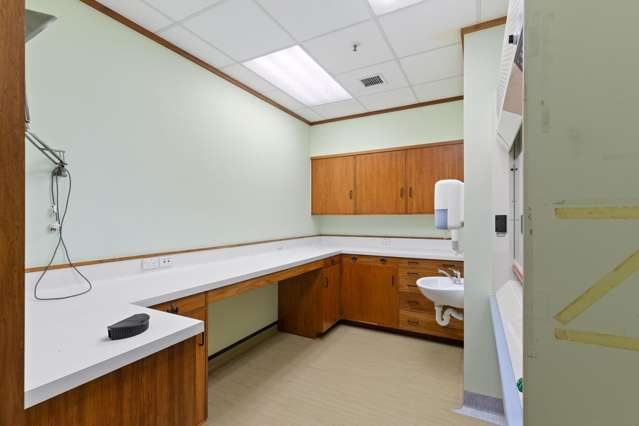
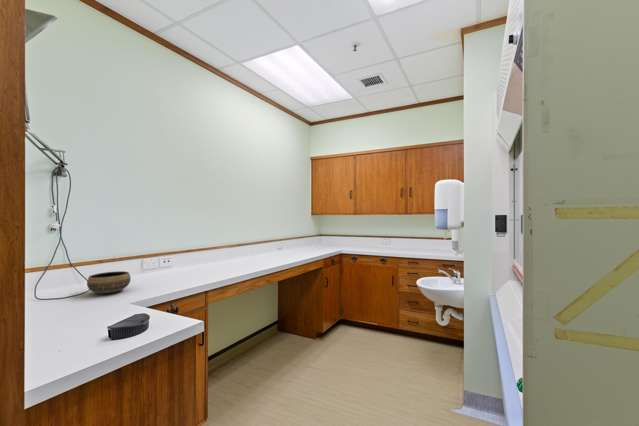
+ bowl [86,270,132,294]
